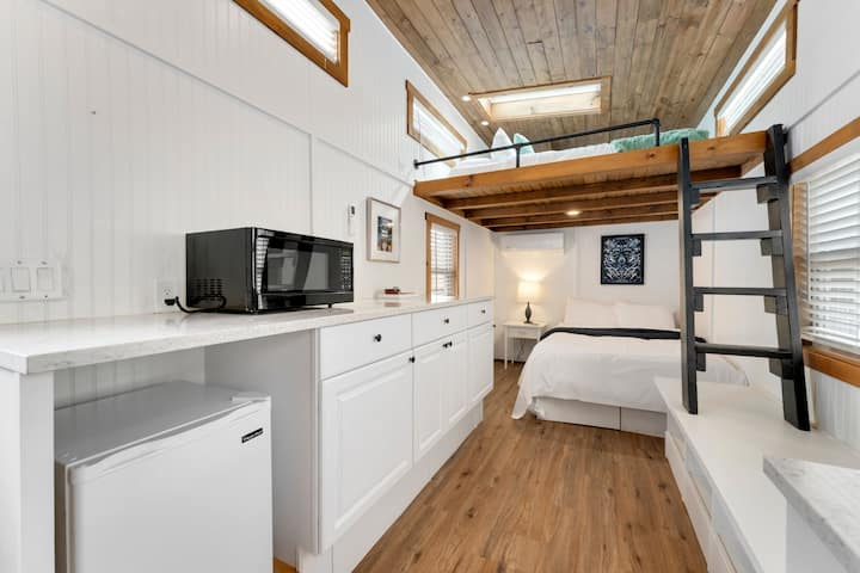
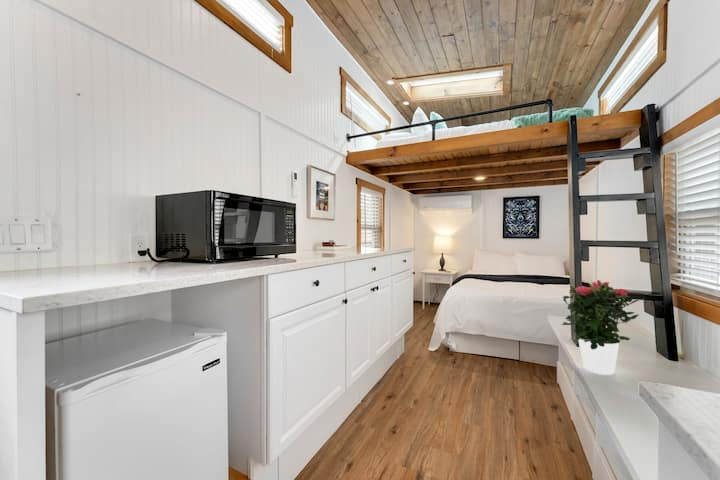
+ potted flower [560,279,645,376]
